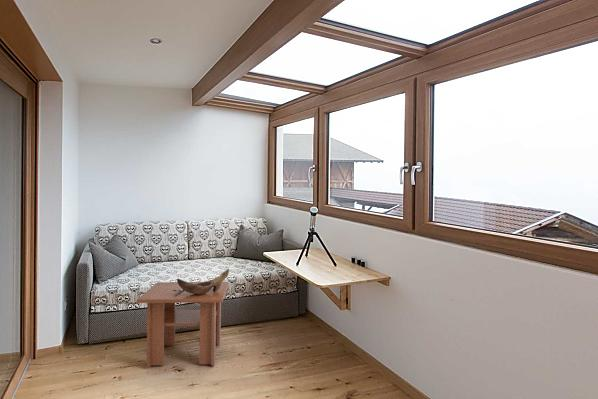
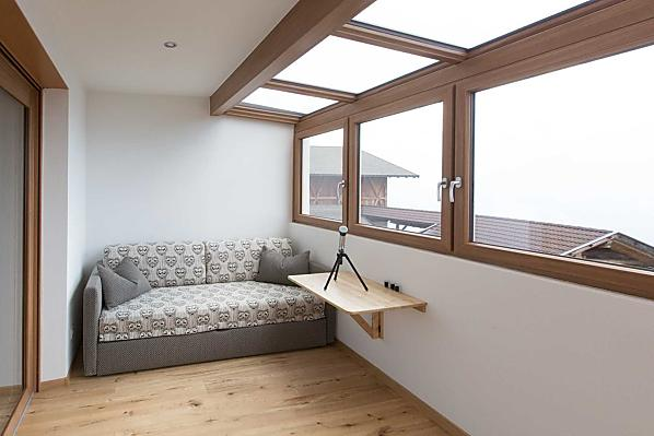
- decorative bowl [173,268,230,294]
- coffee table [136,281,230,368]
